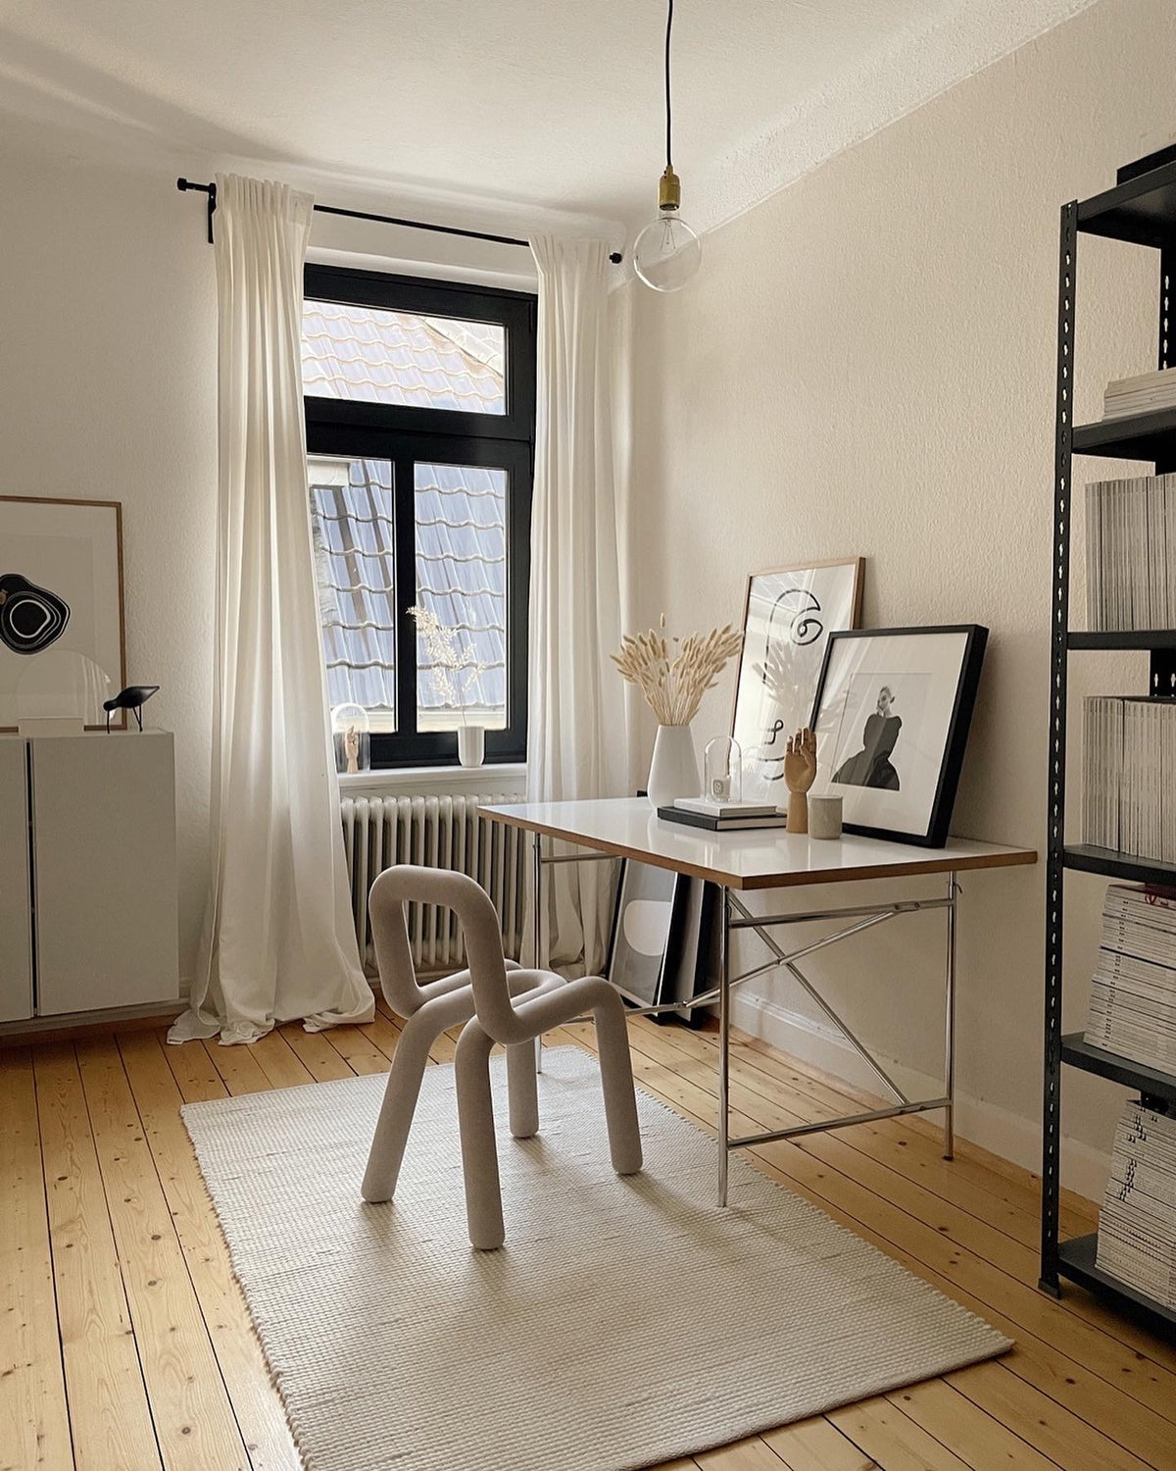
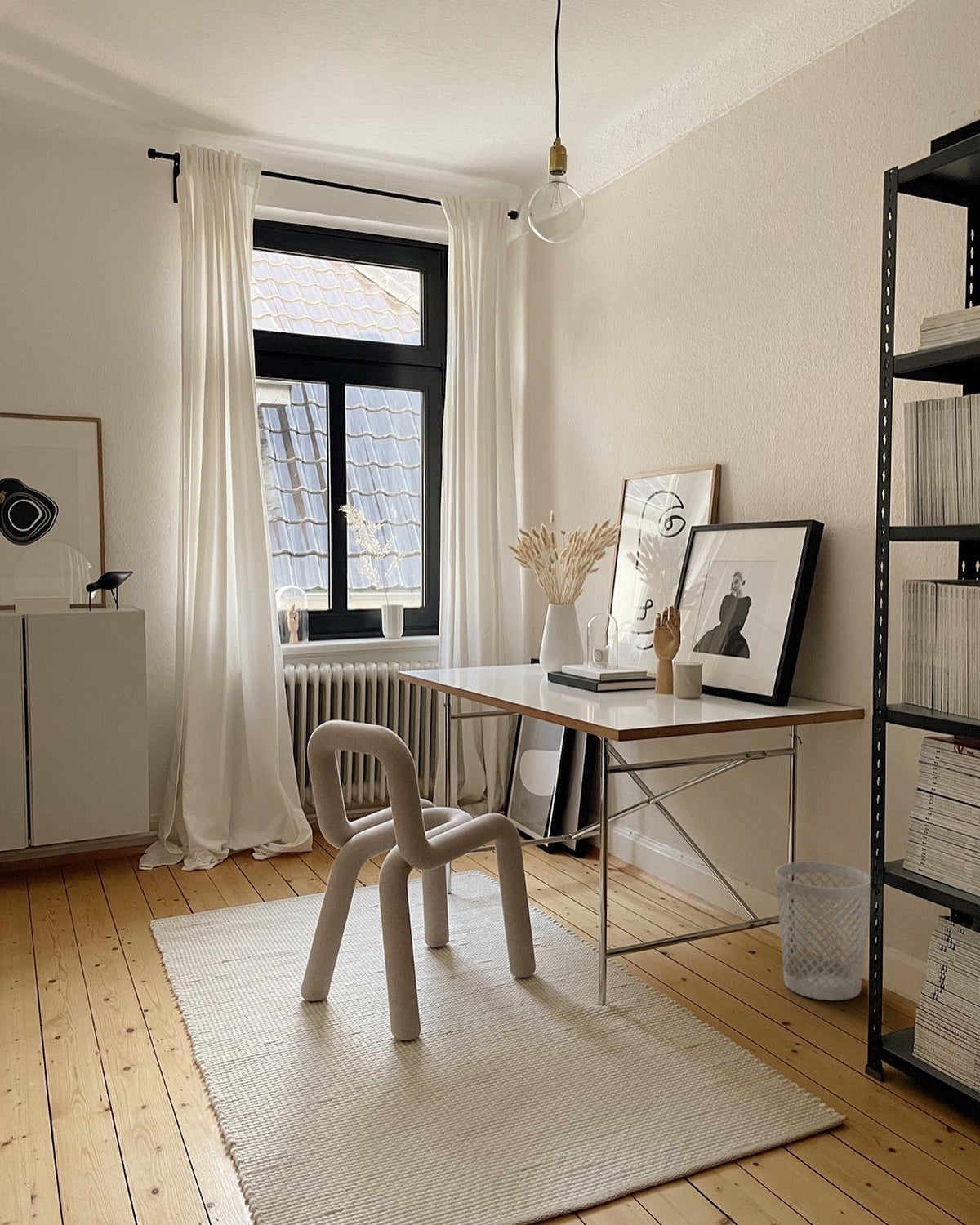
+ wastebasket [775,862,871,1001]
